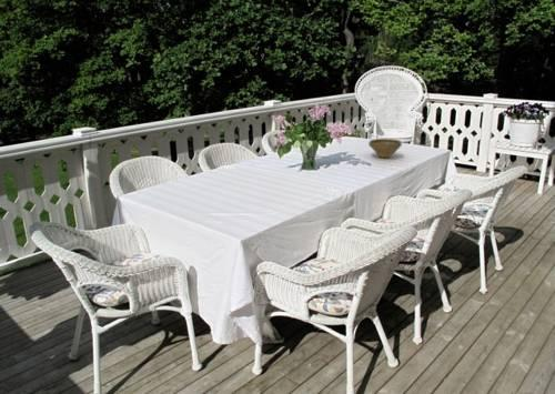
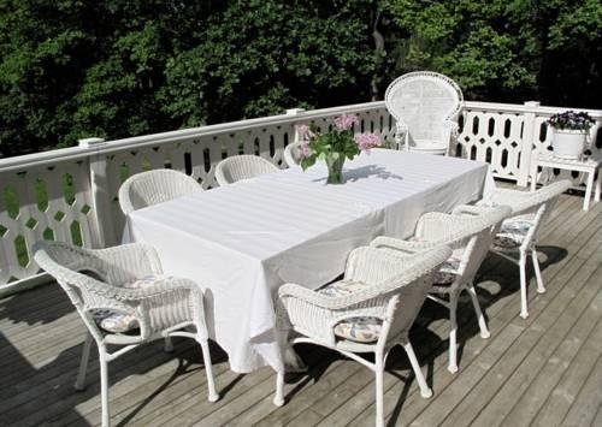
- bowl [367,138,403,159]
